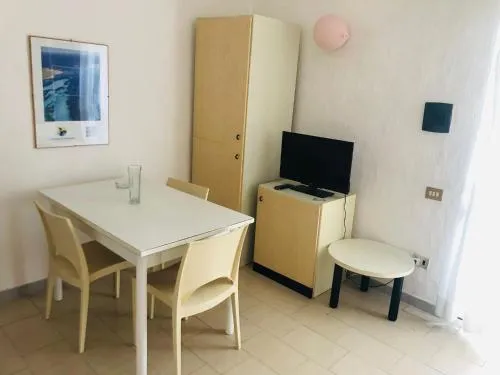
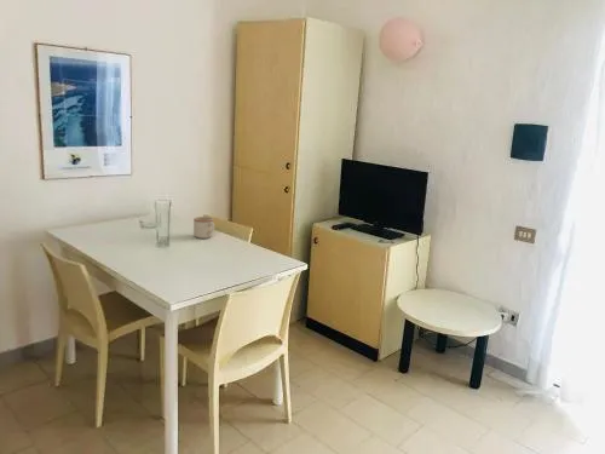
+ mug [192,215,215,240]
